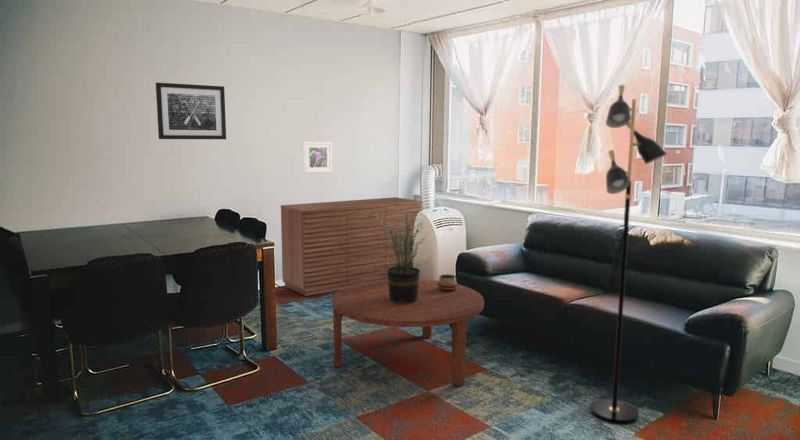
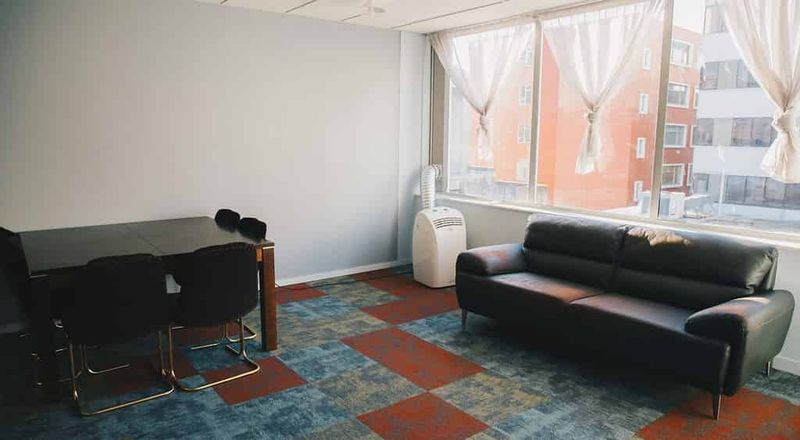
- potted plant [376,206,429,304]
- coffee table [331,278,485,387]
- sideboard [280,196,424,297]
- decorative bowl [438,273,459,291]
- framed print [302,141,333,174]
- wall art [155,82,227,140]
- lamp [589,84,668,426]
